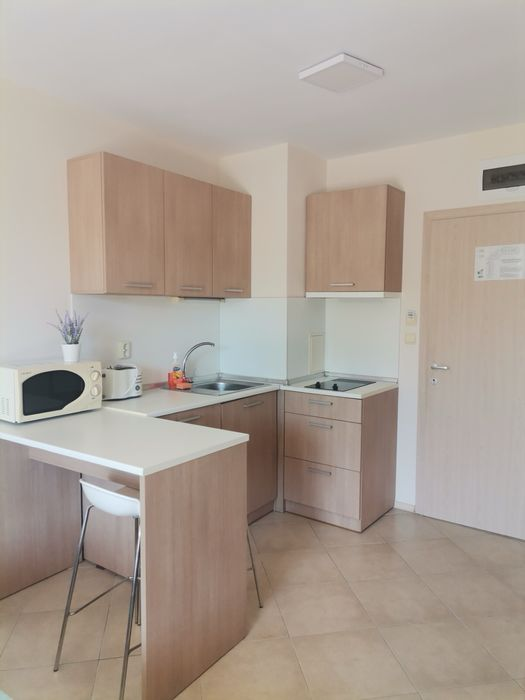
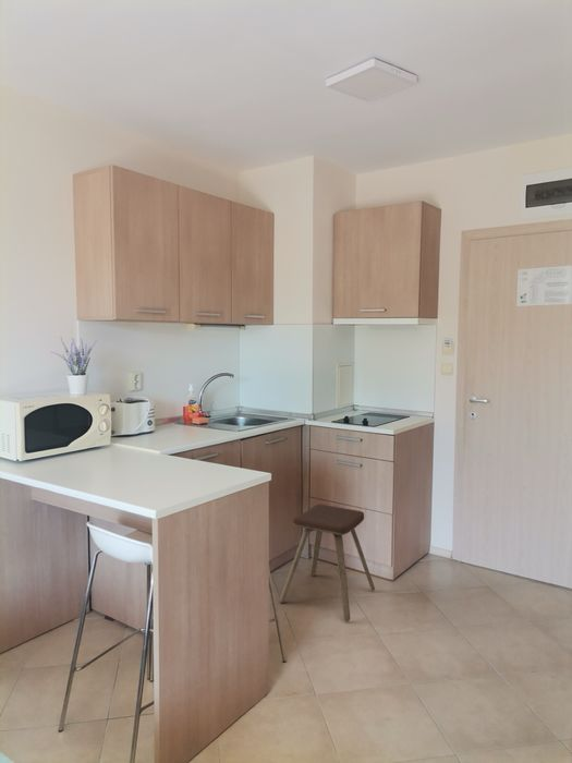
+ music stool [279,504,376,622]
